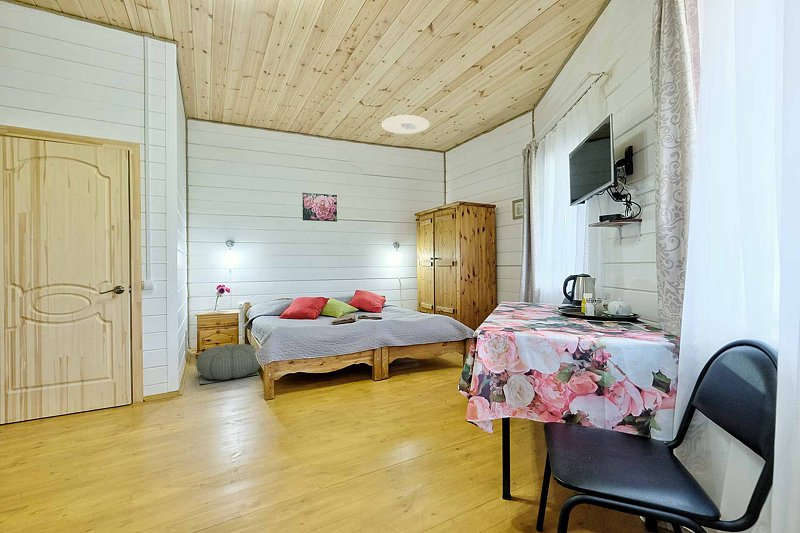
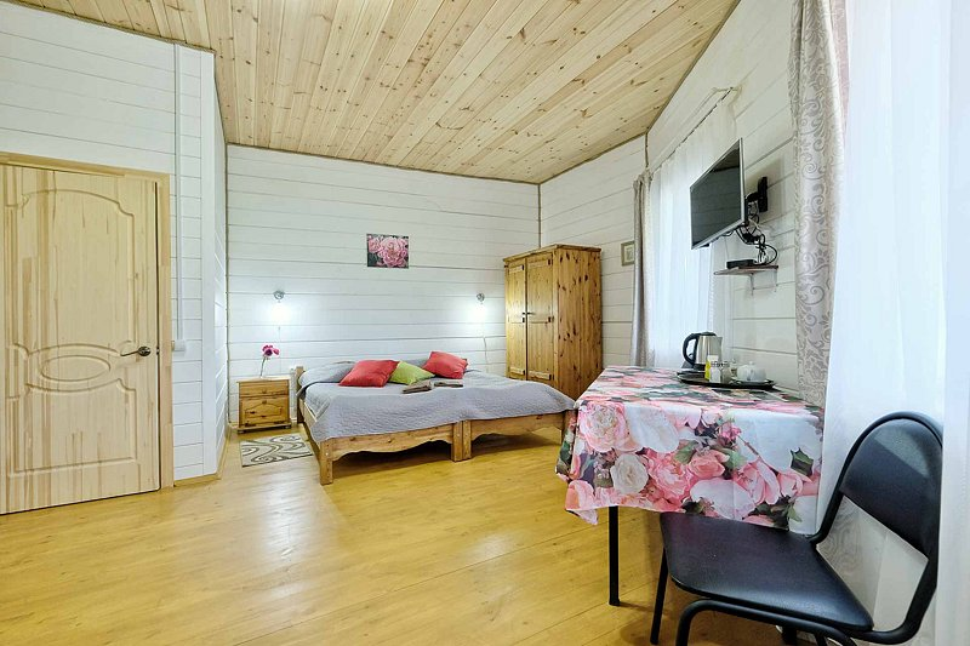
- pouf [195,343,261,381]
- ceiling light [381,114,431,135]
